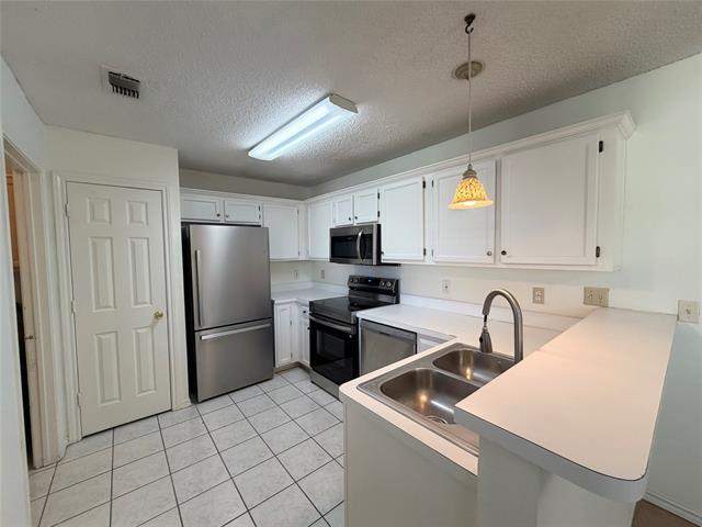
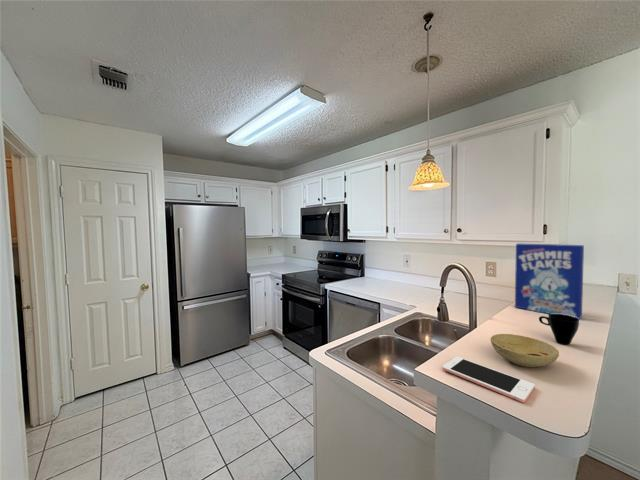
+ cup [538,314,580,346]
+ bowl [490,333,560,368]
+ cell phone [442,356,536,404]
+ cereal box [514,242,585,320]
